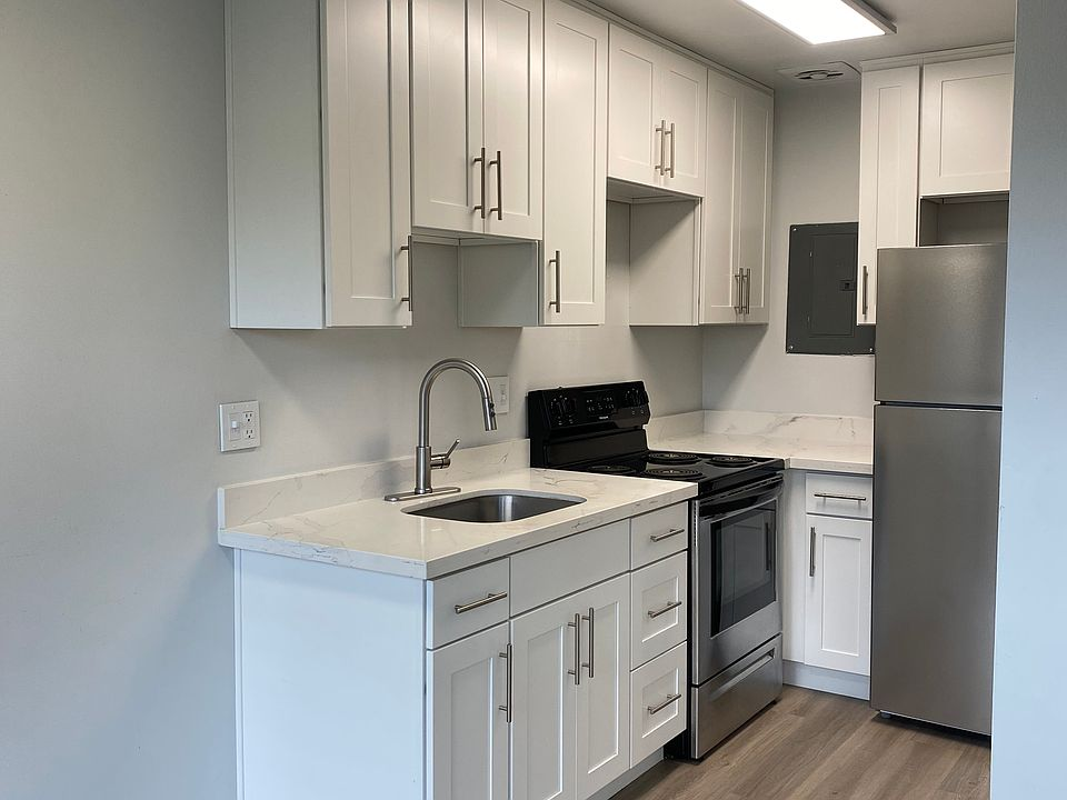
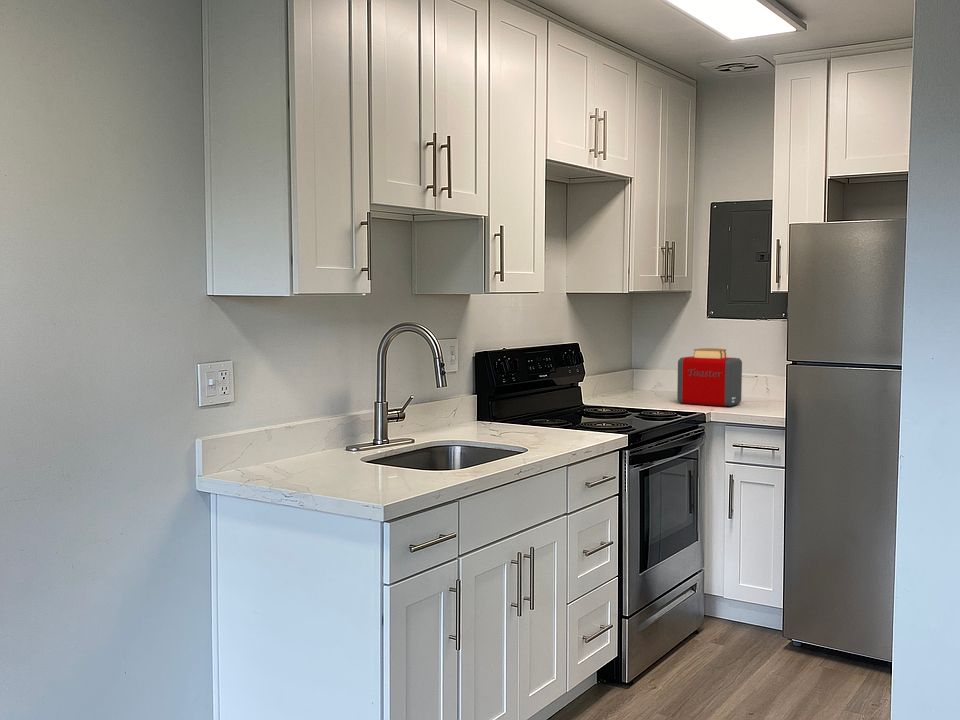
+ toaster [676,347,743,407]
